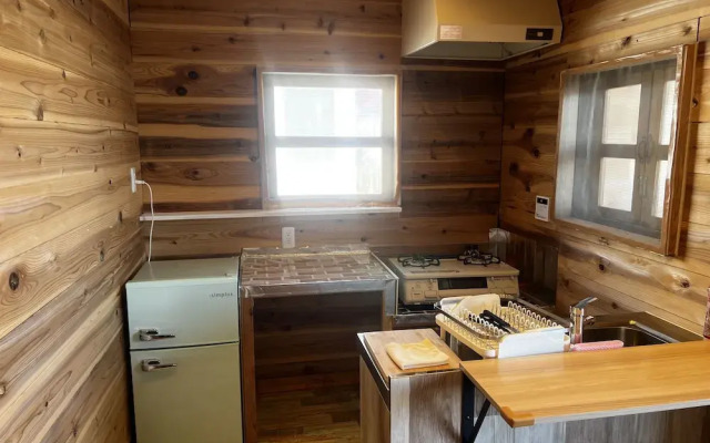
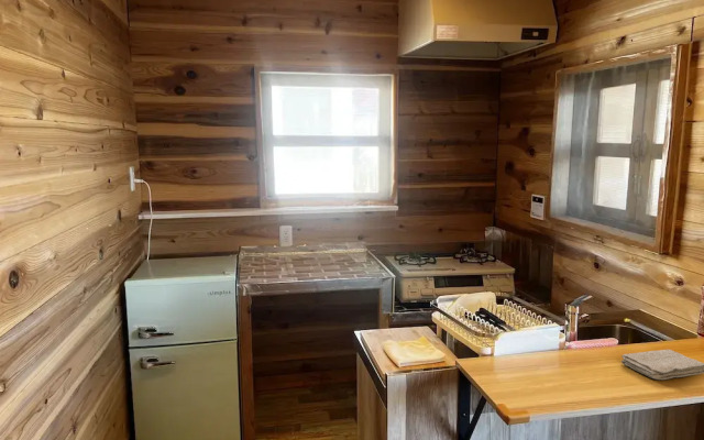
+ washcloth [620,349,704,381]
